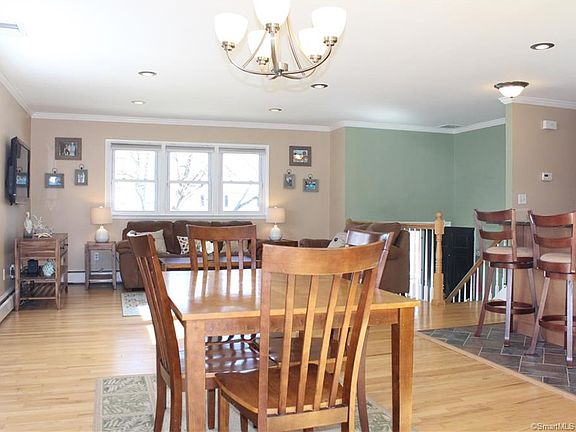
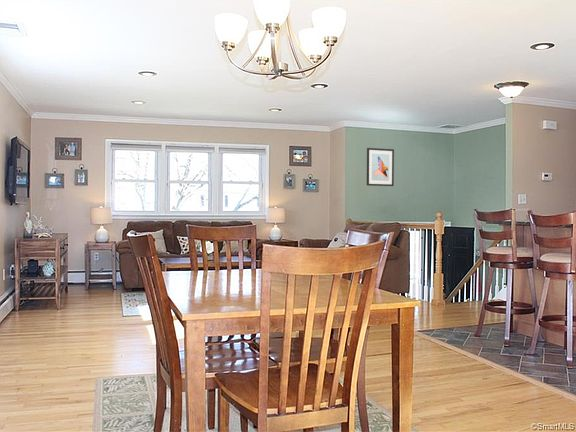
+ wall art [366,147,395,187]
